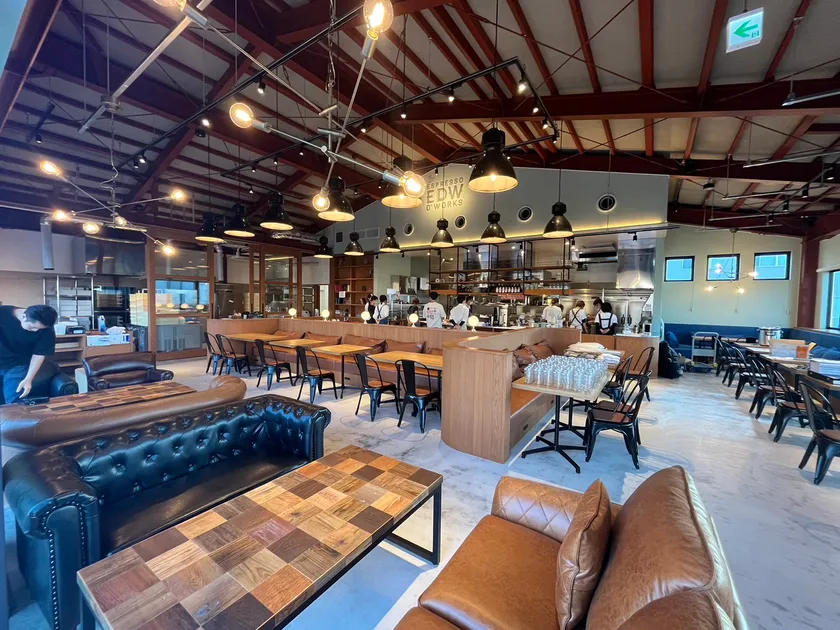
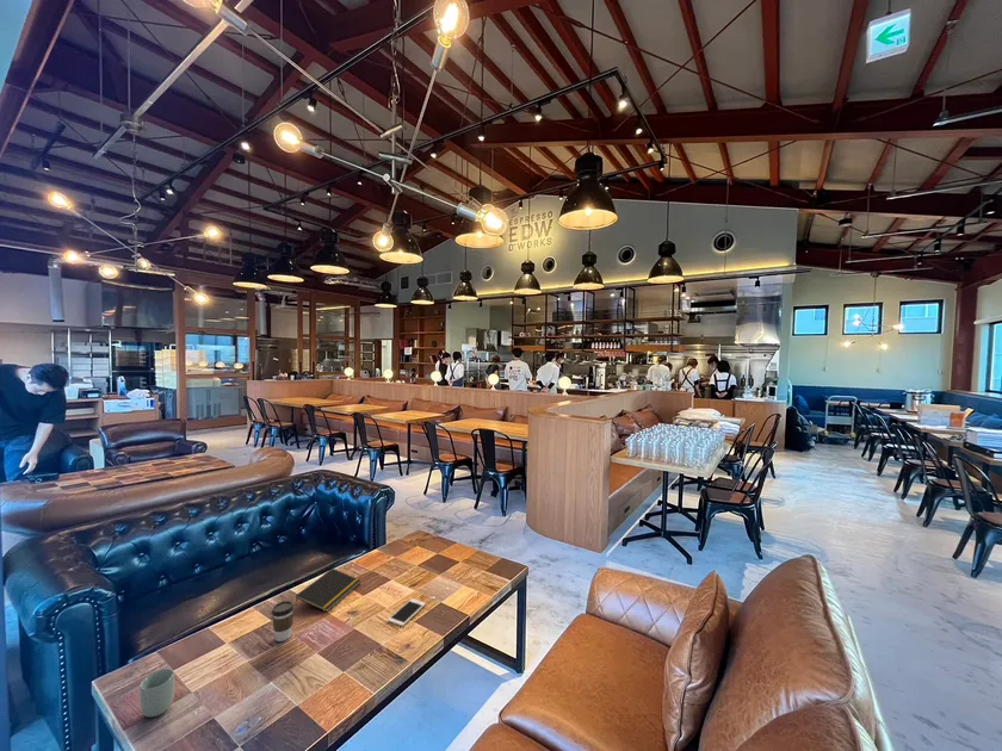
+ cell phone [386,597,427,627]
+ coffee cup [271,600,295,643]
+ notepad [295,567,361,613]
+ cup [138,668,175,719]
